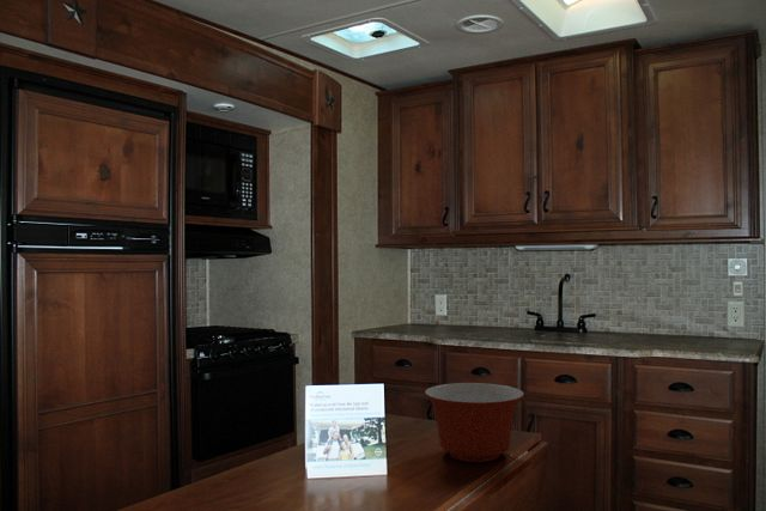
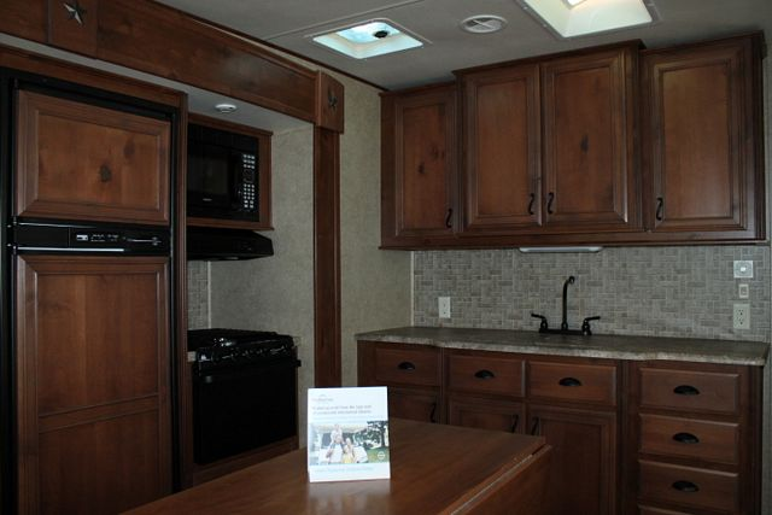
- mixing bowl [424,382,525,463]
